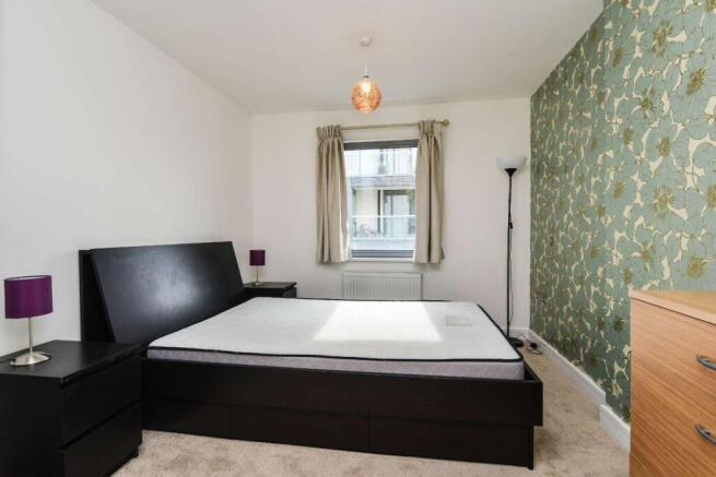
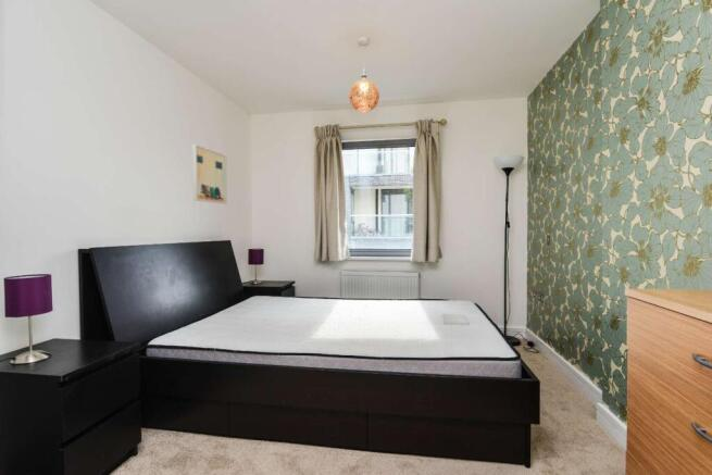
+ wall art [191,143,228,205]
